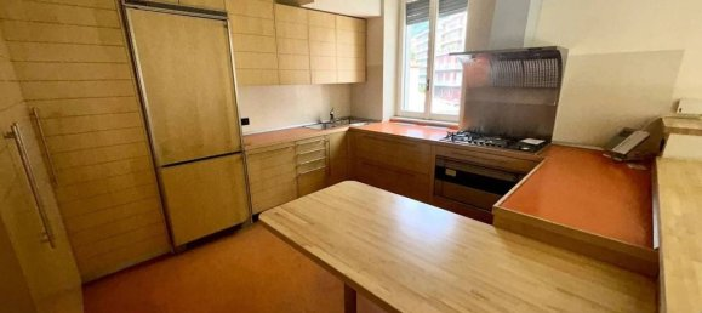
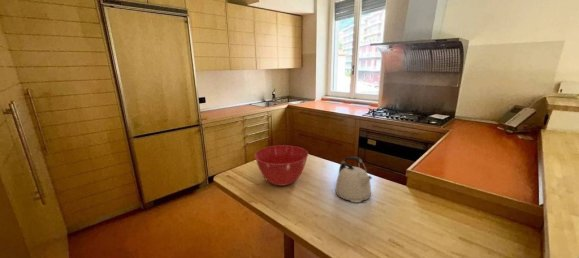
+ kettle [334,156,373,203]
+ mixing bowl [253,144,309,187]
